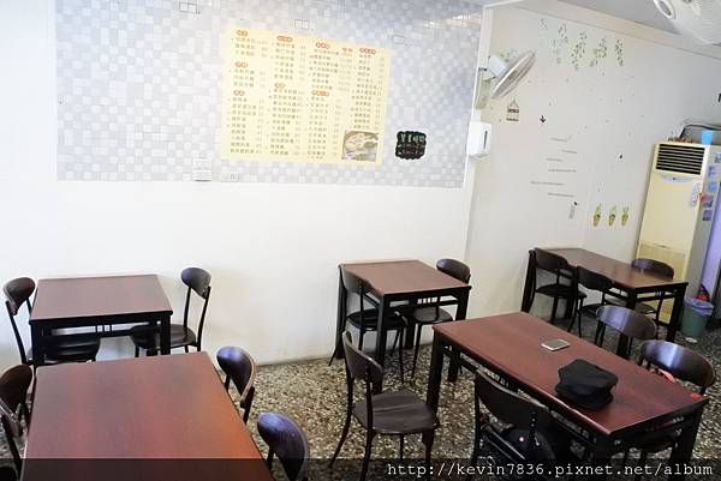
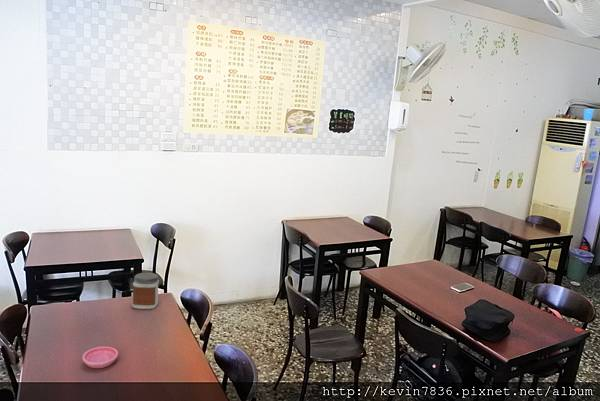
+ jar [131,272,160,310]
+ saucer [81,346,119,369]
